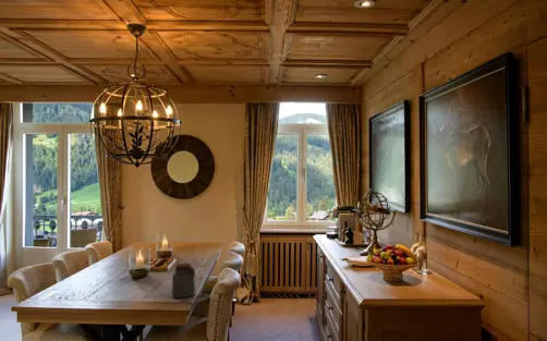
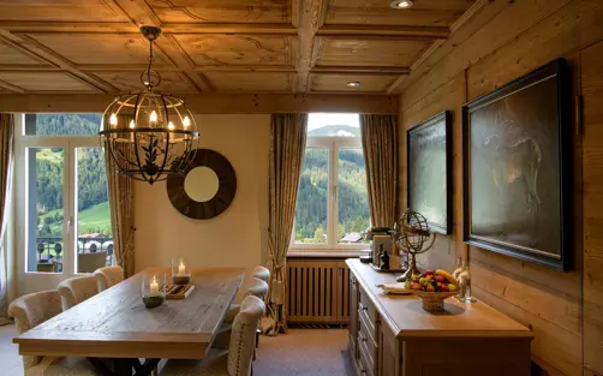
- jar [171,261,196,299]
